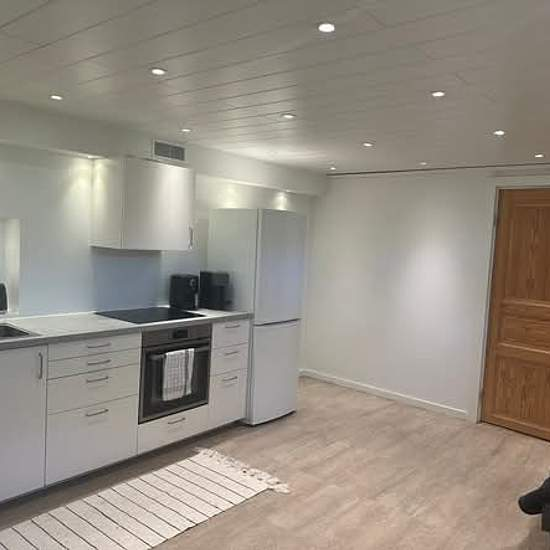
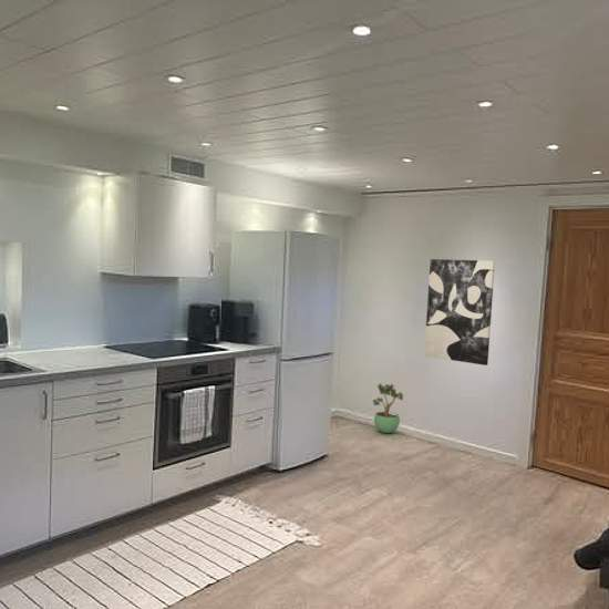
+ potted plant [372,382,404,434]
+ wall art [423,258,496,367]
